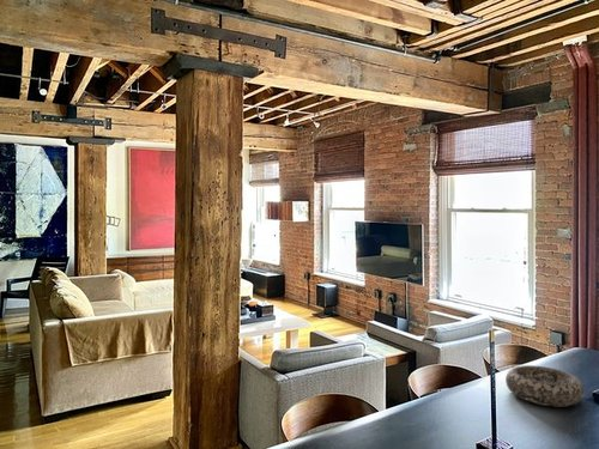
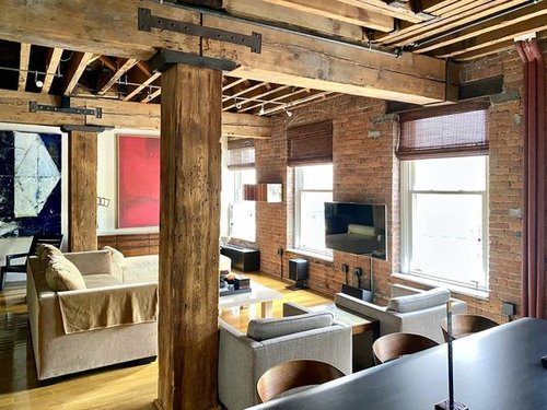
- decorative bowl [504,364,585,408]
